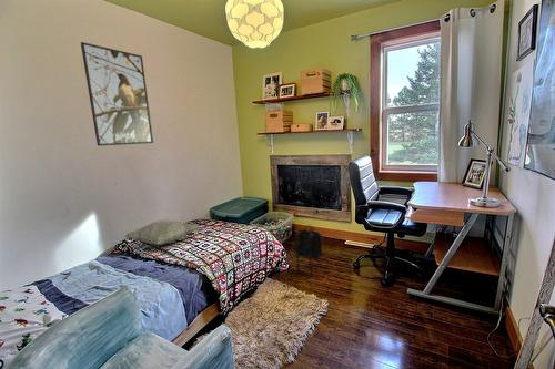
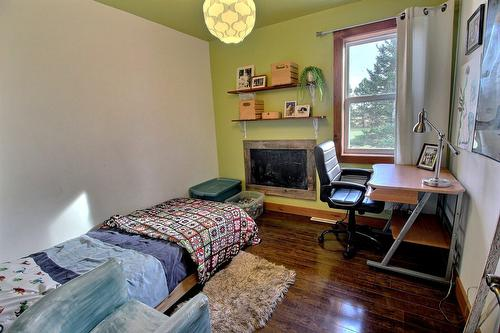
- backpack [293,224,325,278]
- decorative pillow [123,218,200,246]
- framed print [80,41,154,147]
